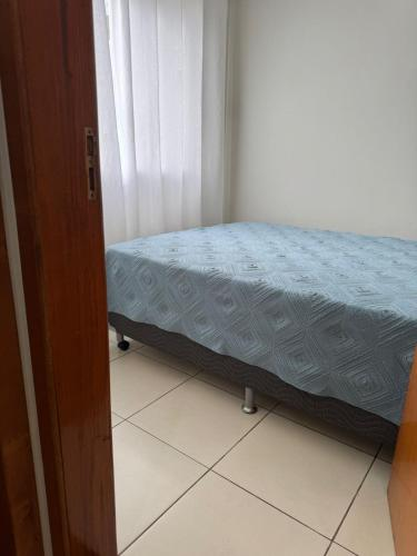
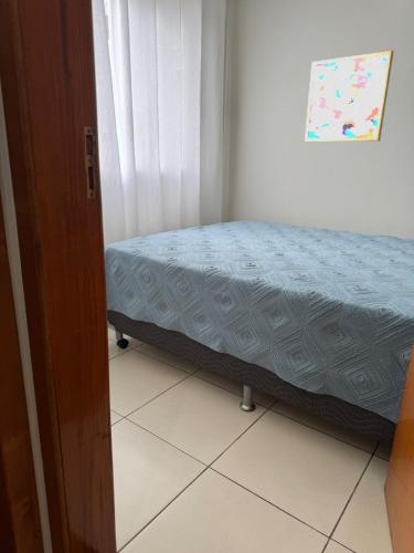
+ wall art [304,50,394,143]
